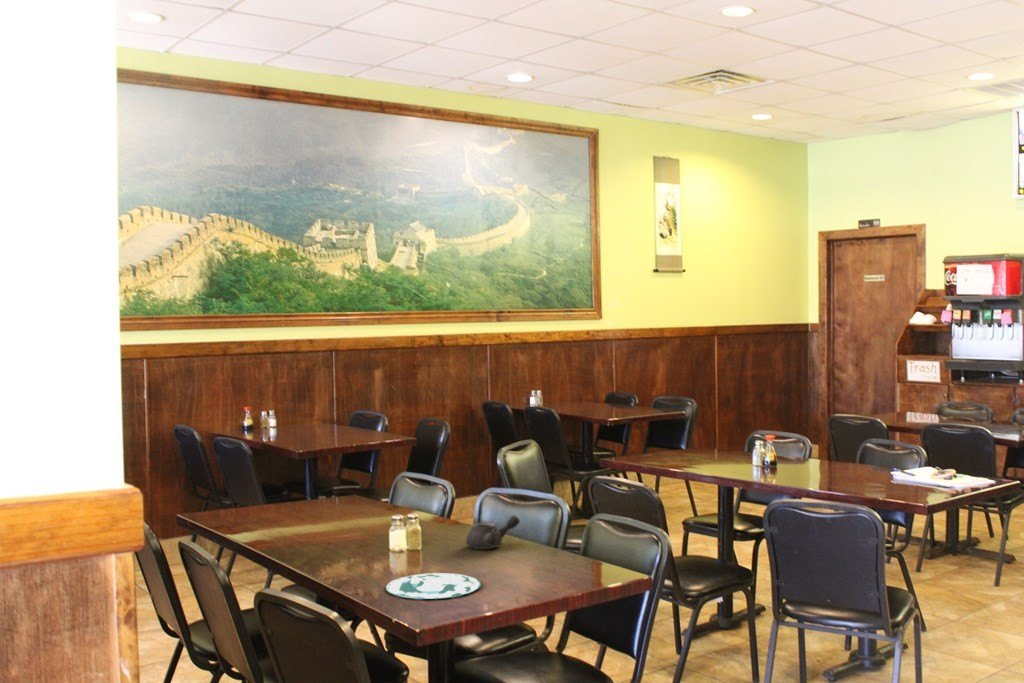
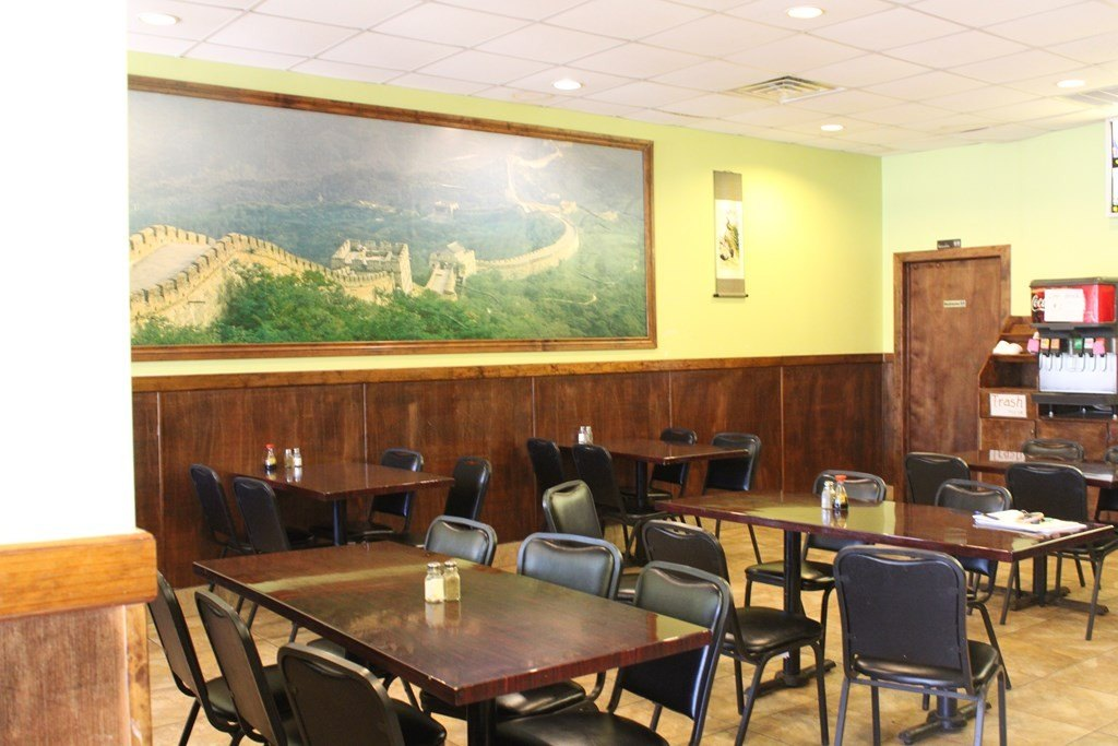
- teapot [465,514,521,550]
- plate [384,572,482,600]
